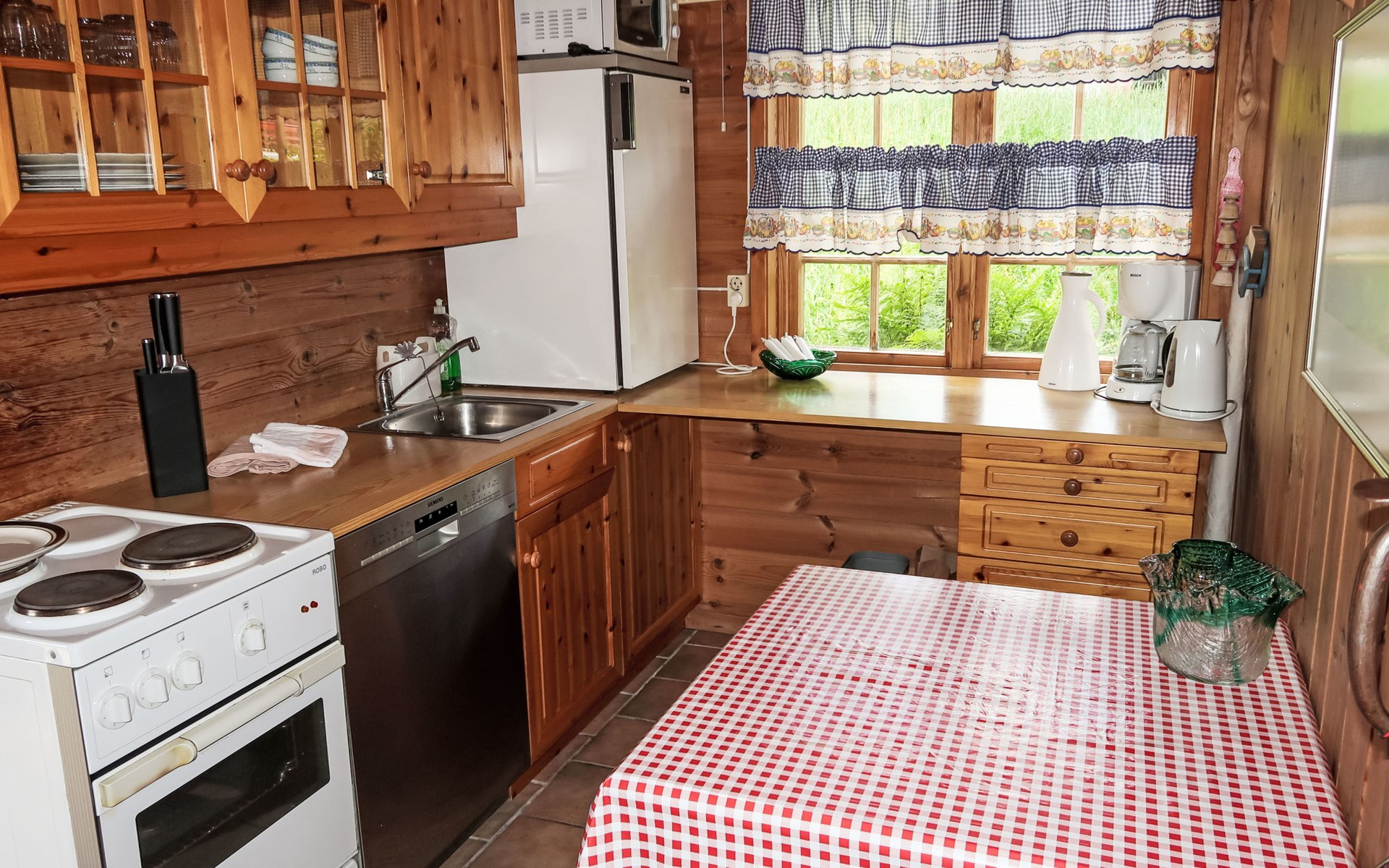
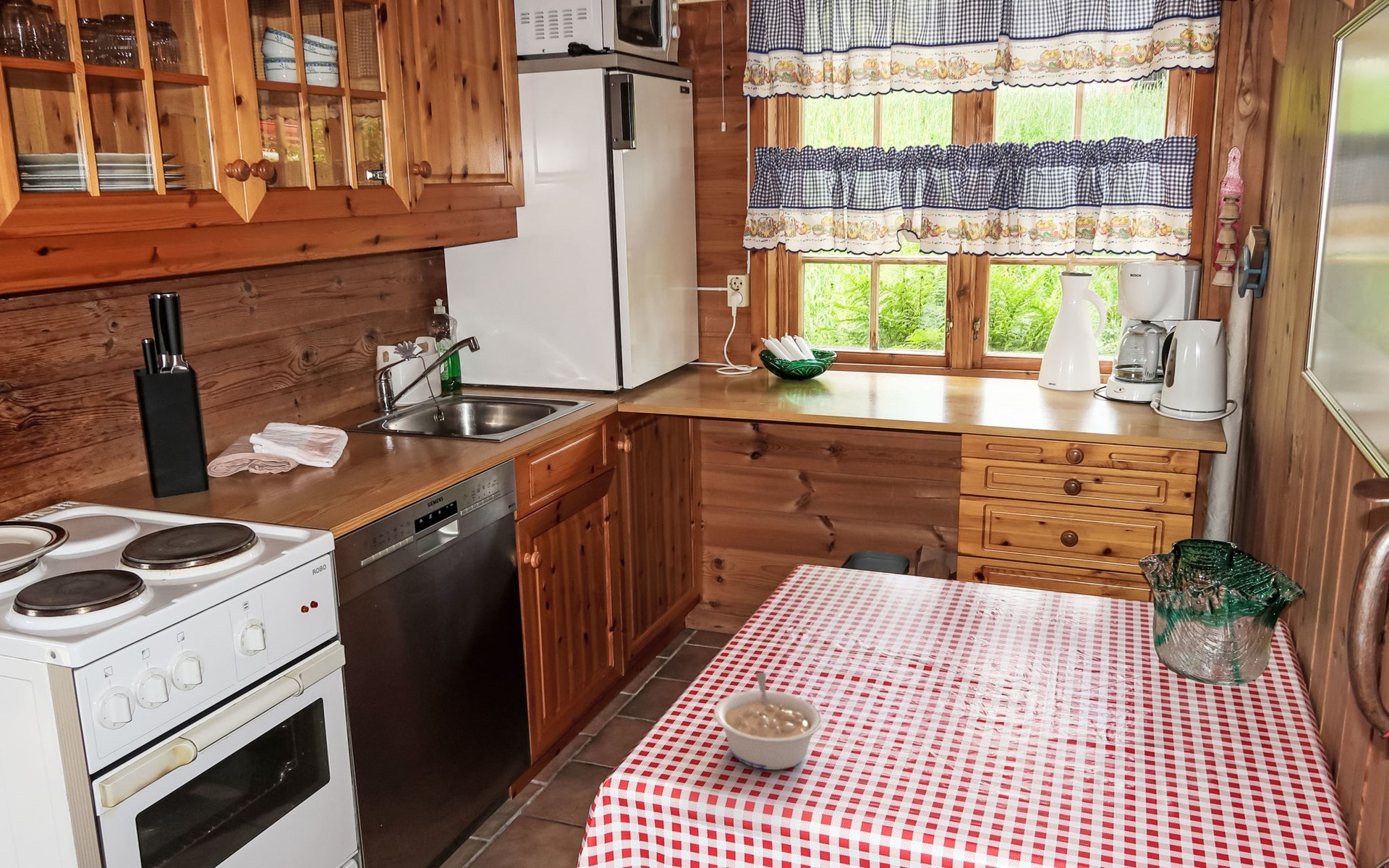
+ legume [713,672,824,770]
